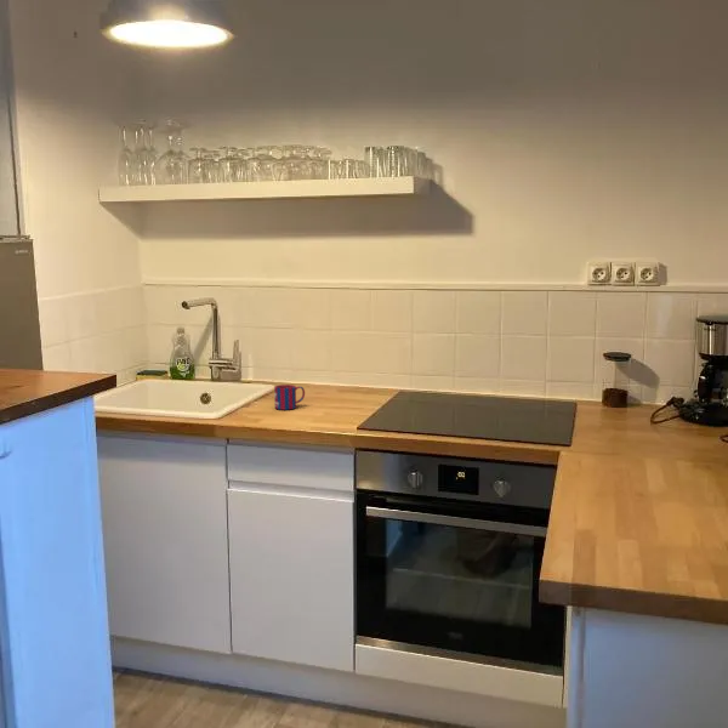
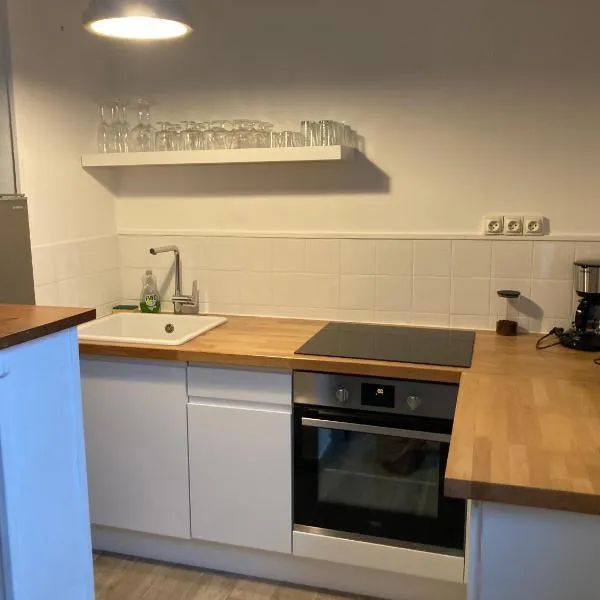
- mug [273,383,306,411]
